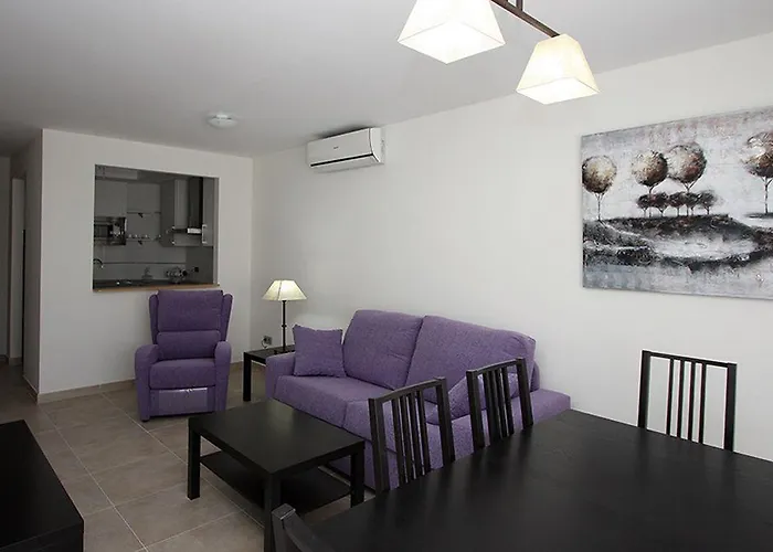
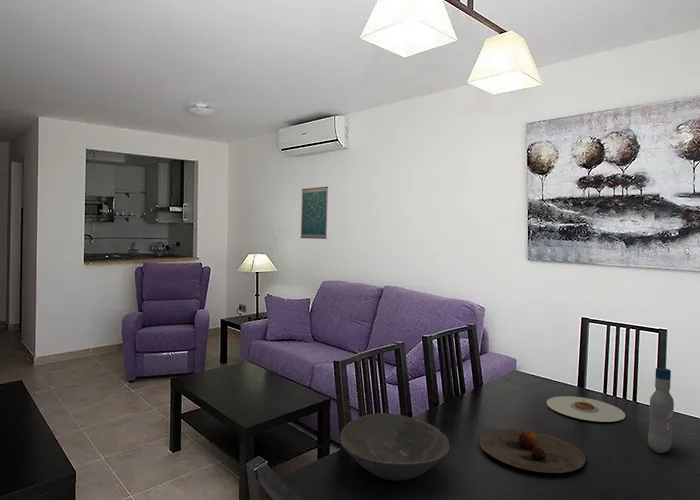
+ bowl [339,412,451,482]
+ plate [545,395,626,423]
+ wall art [299,186,329,240]
+ bottle [647,367,675,454]
+ plate [479,428,586,474]
